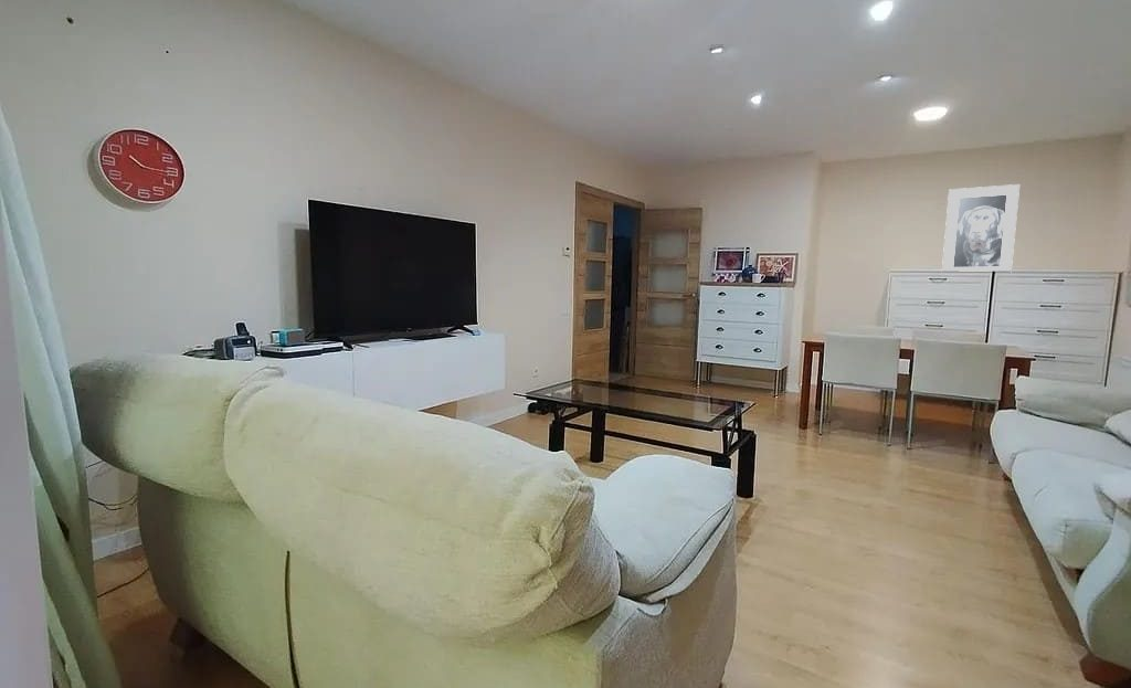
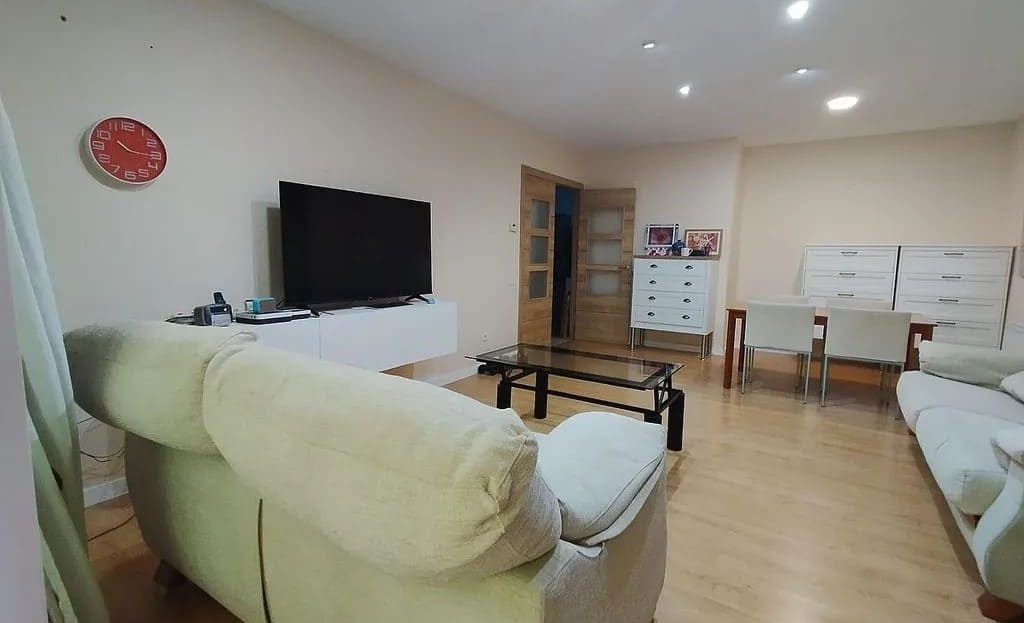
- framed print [941,183,1021,272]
